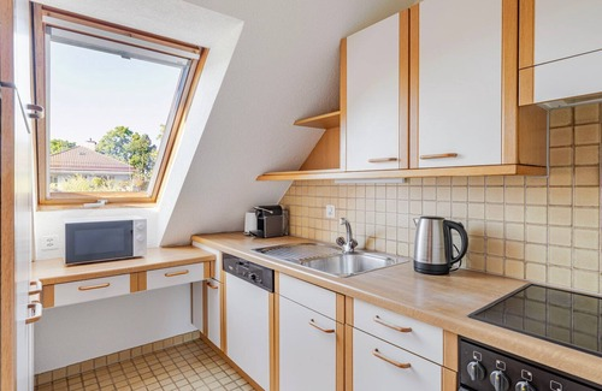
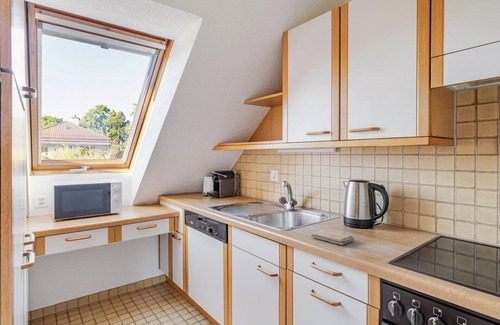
+ washcloth [310,228,355,246]
